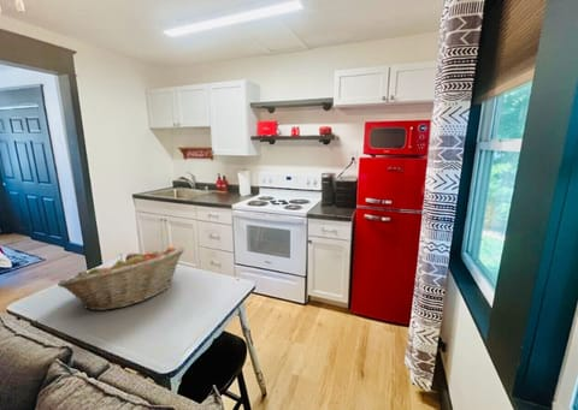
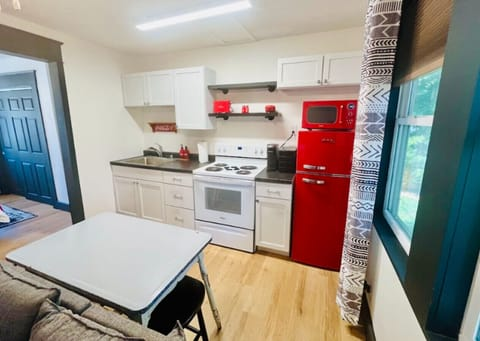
- fruit basket [57,245,185,311]
